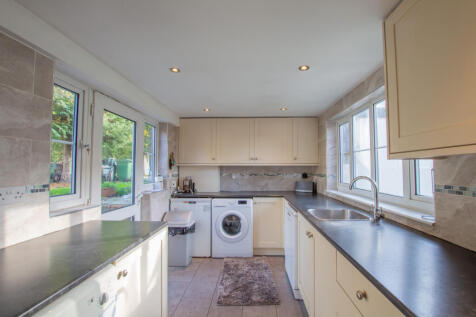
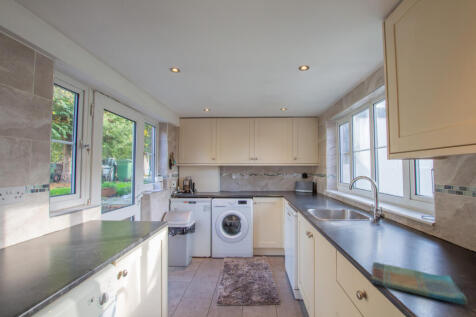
+ dish towel [370,261,469,306]
